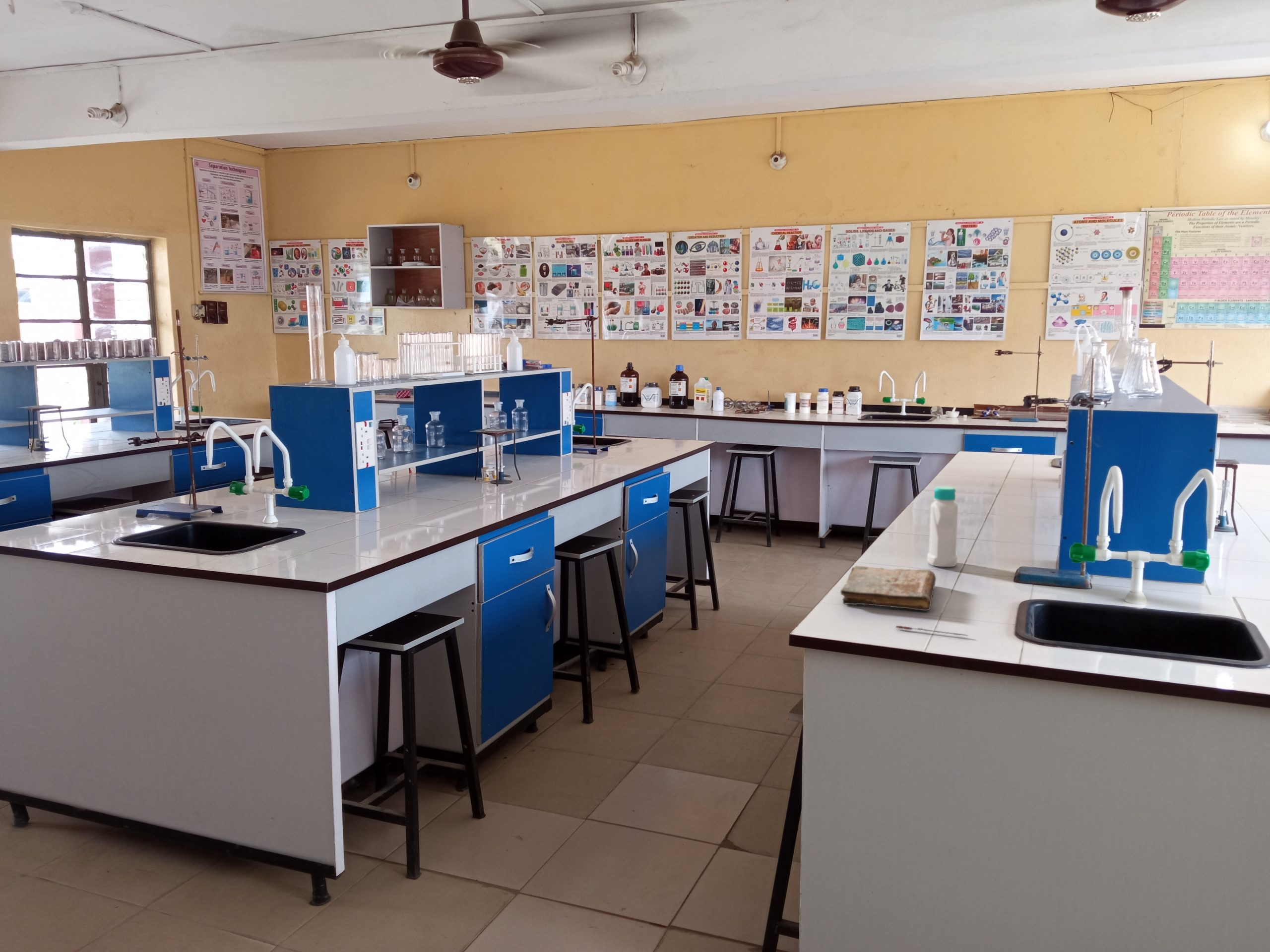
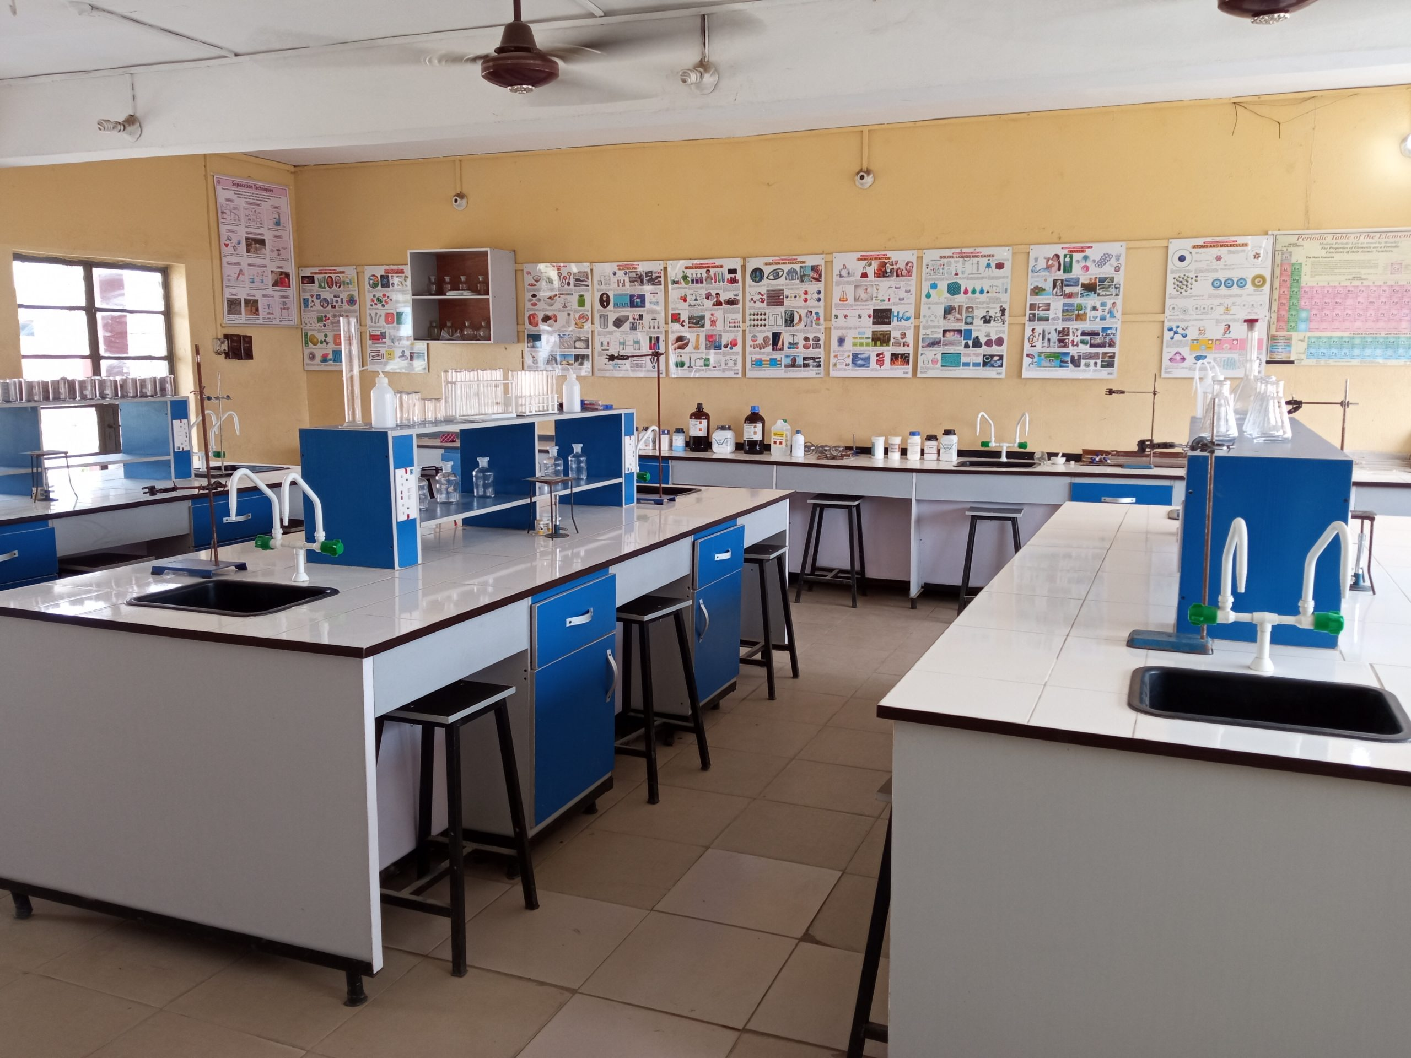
- bottle [927,486,958,567]
- book [840,565,937,611]
- pen [895,625,969,637]
